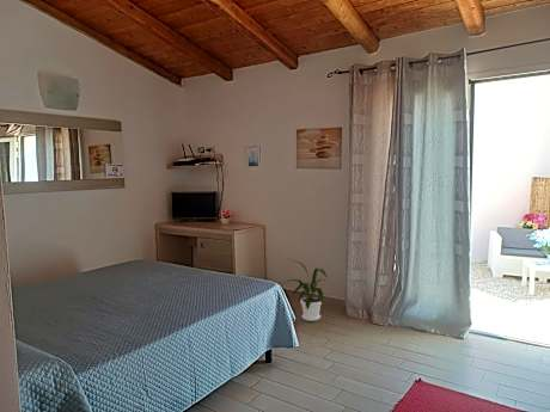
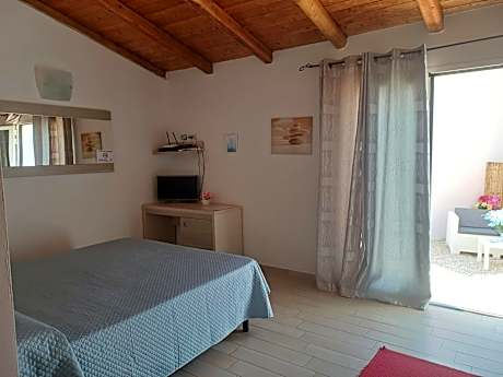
- house plant [280,259,329,322]
